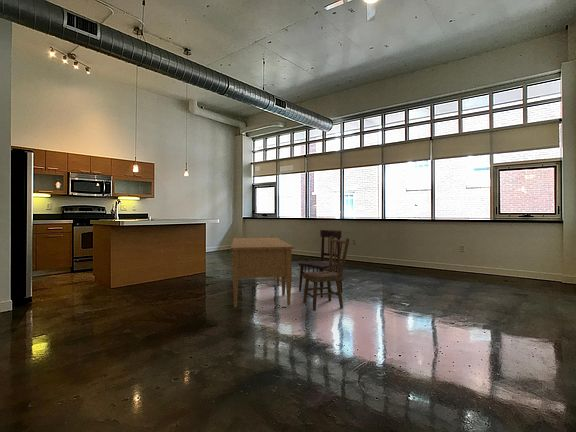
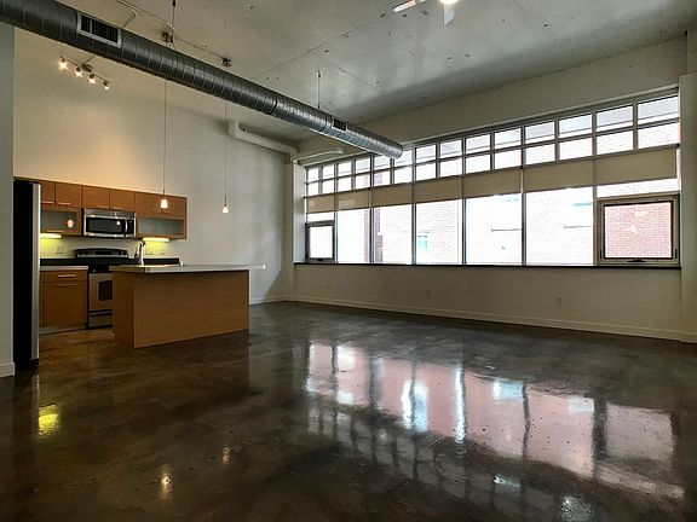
- dining chair [302,236,350,311]
- dining chair [298,229,344,298]
- desk [230,237,295,308]
